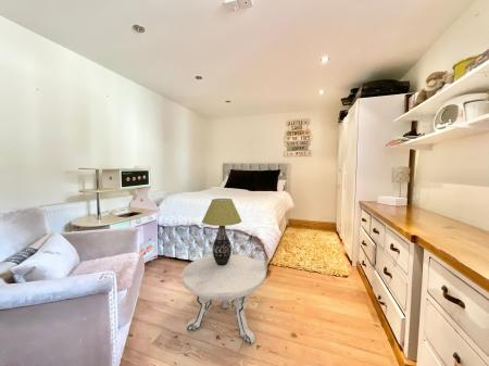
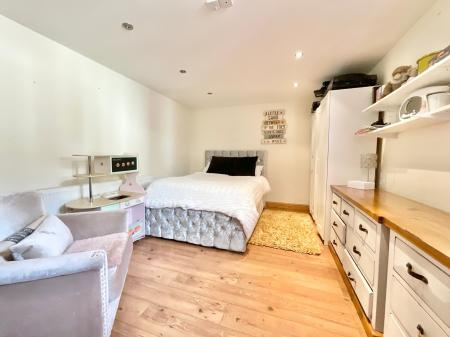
- side table [180,253,267,345]
- table lamp [201,198,243,266]
